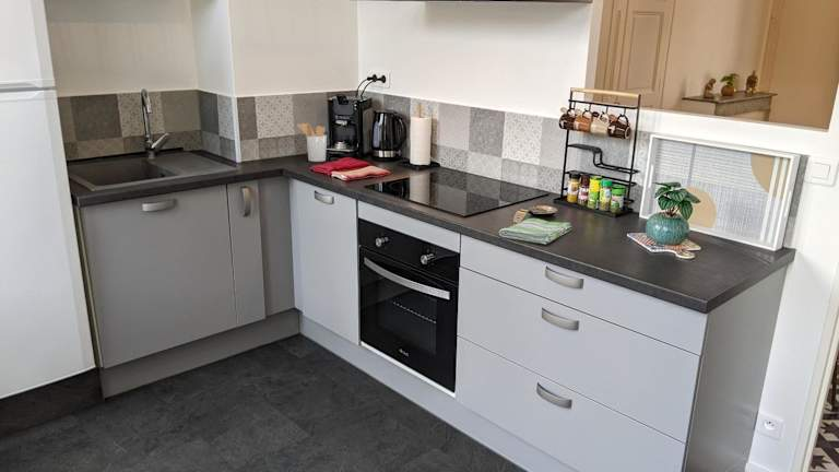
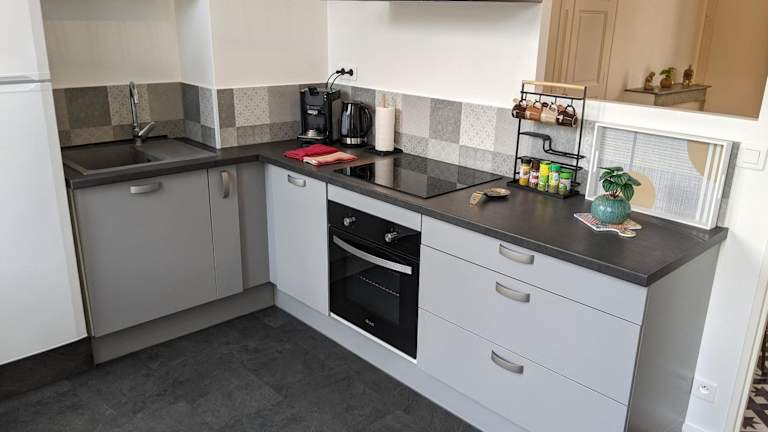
- utensil holder [296,122,328,163]
- dish towel [498,217,572,245]
